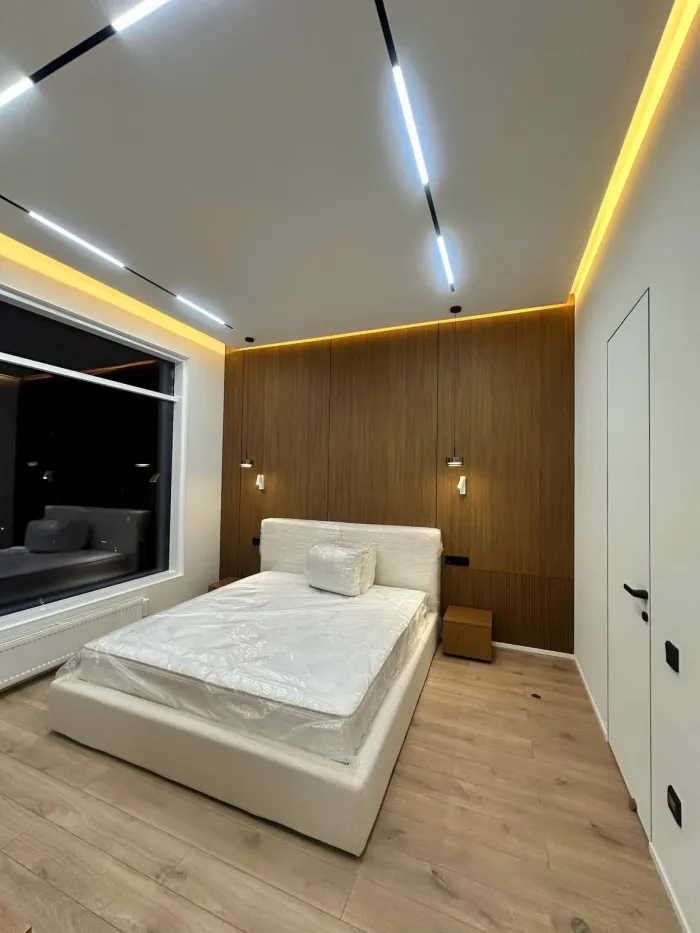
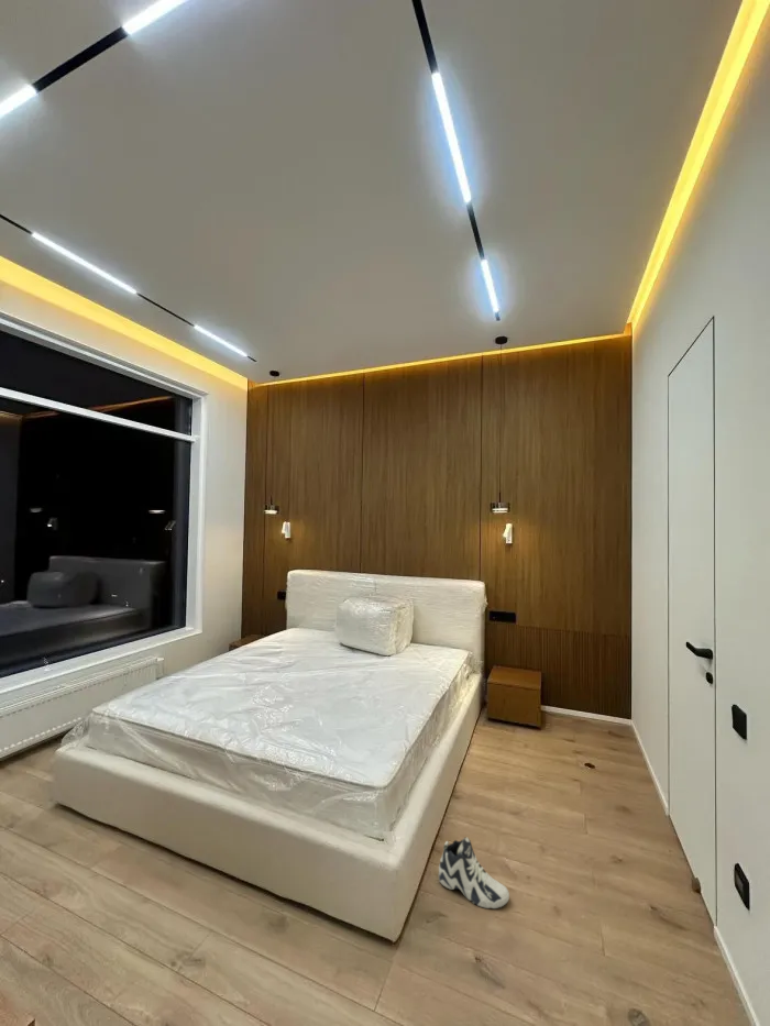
+ sneaker [438,836,510,909]
